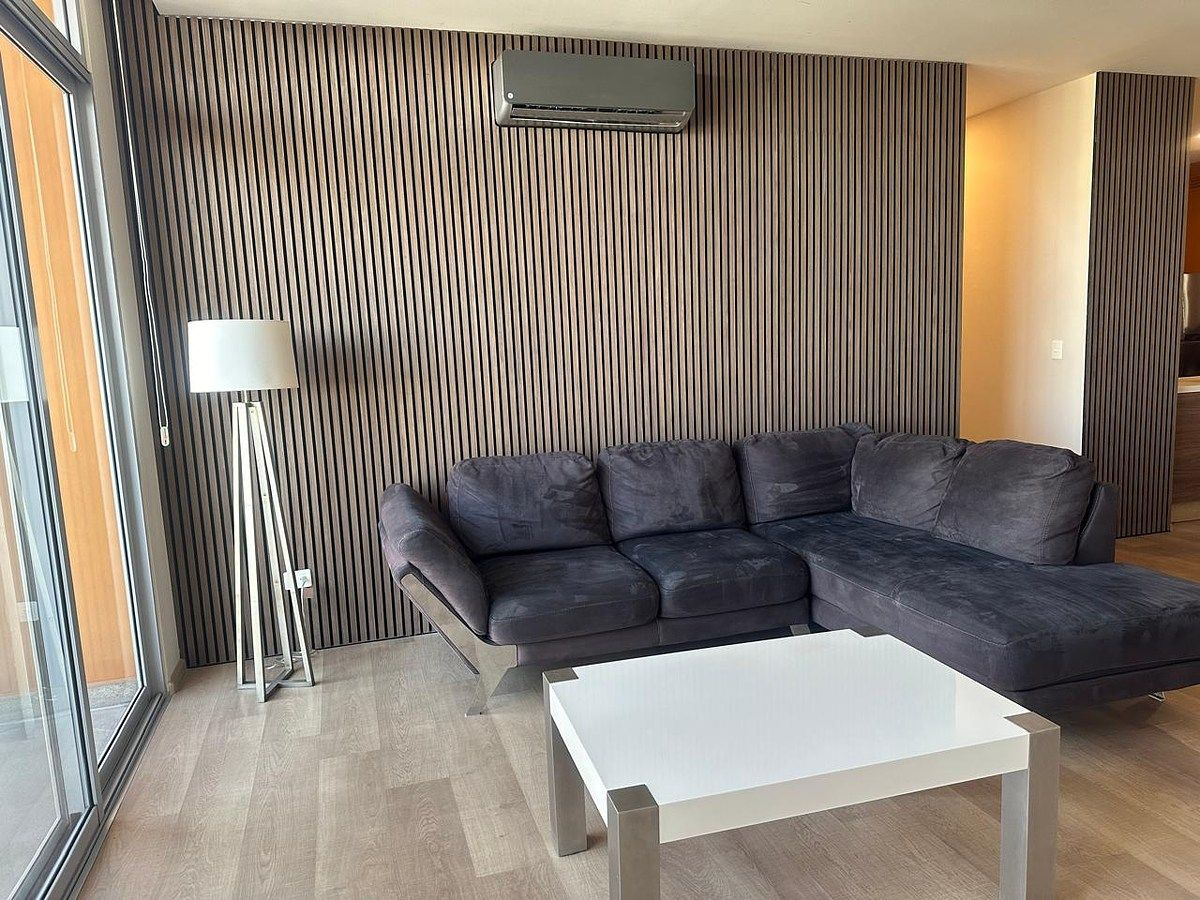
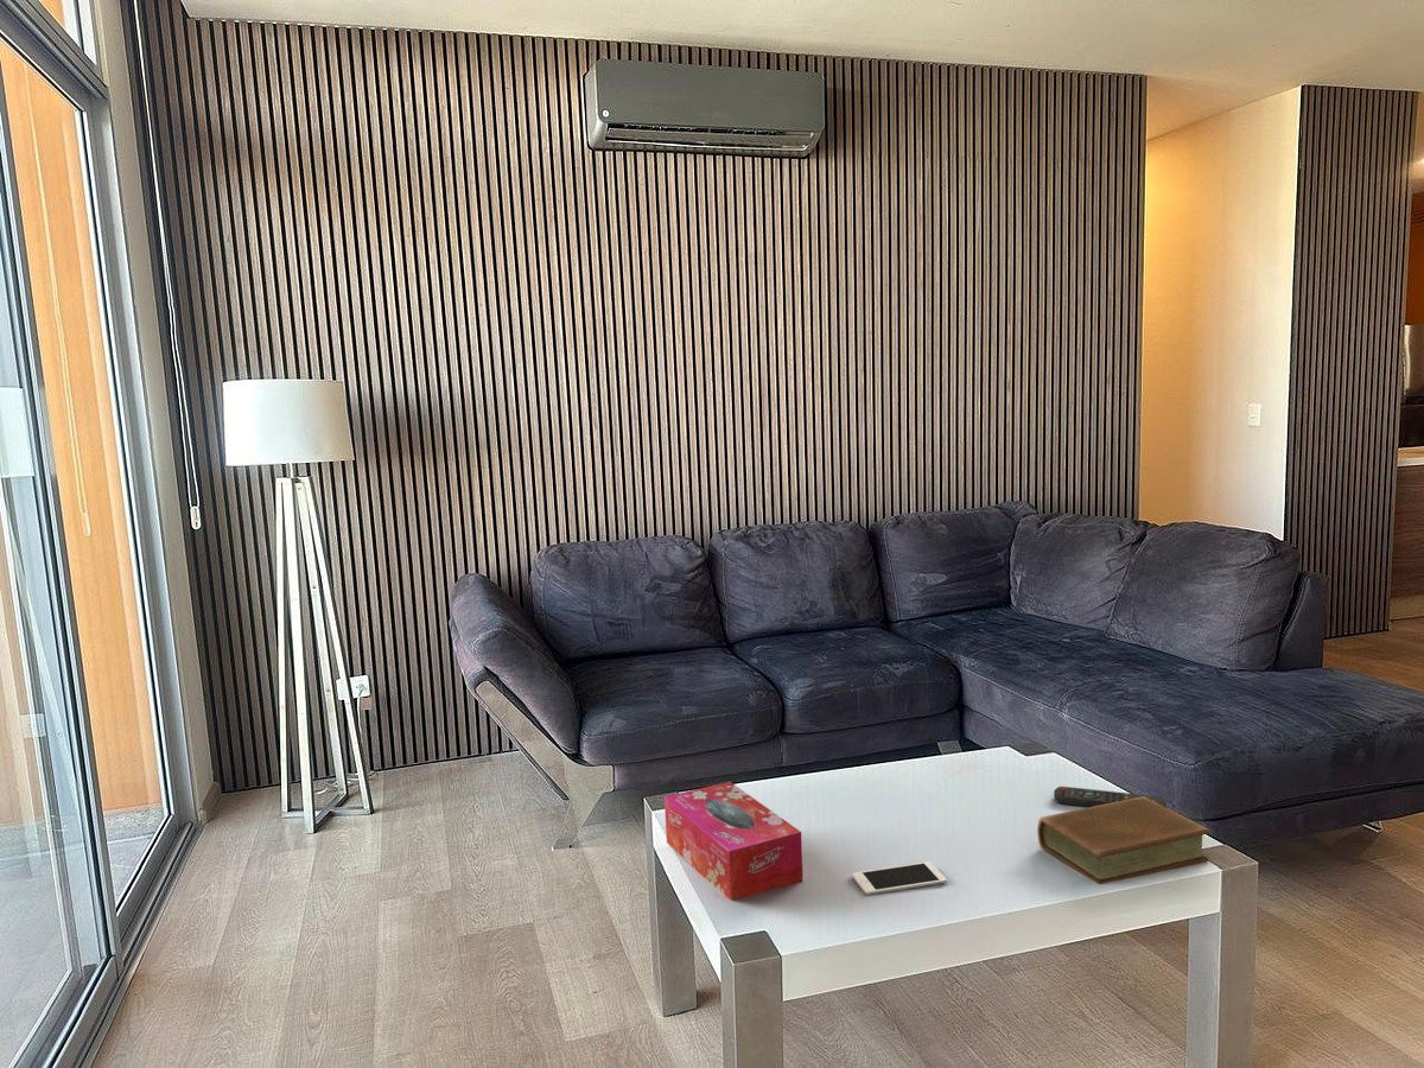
+ tissue box [663,781,805,902]
+ remote control [1053,786,1168,808]
+ book [1036,796,1210,885]
+ cell phone [851,860,948,896]
